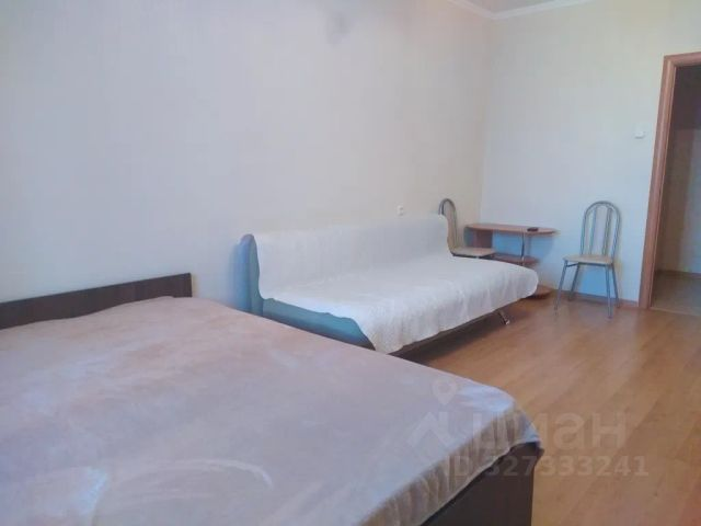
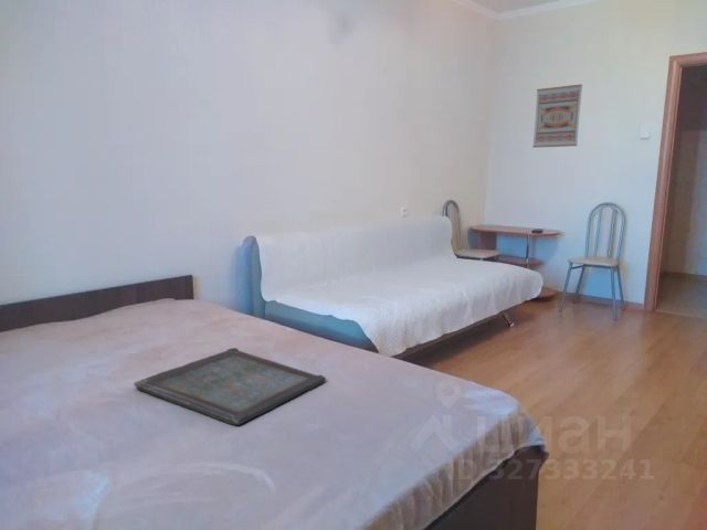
+ serving tray [133,347,327,426]
+ wall art [531,83,583,149]
